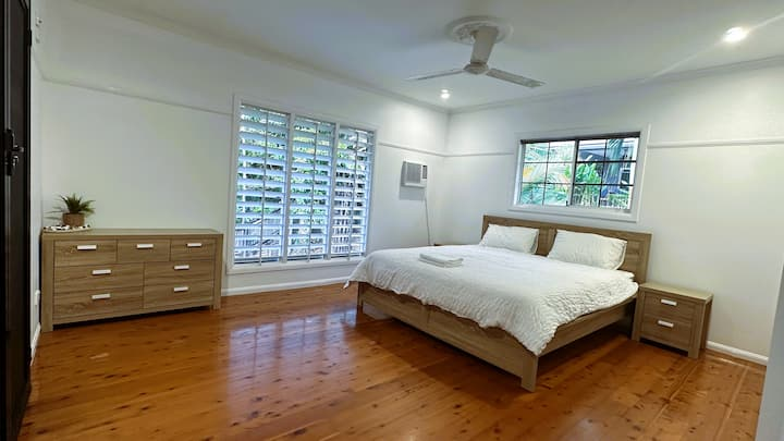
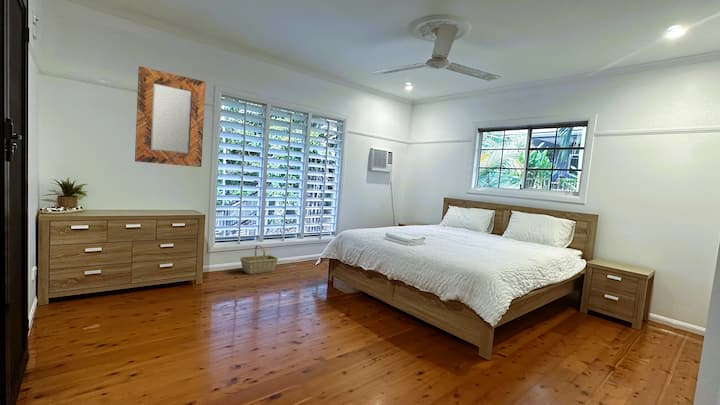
+ home mirror [134,65,206,168]
+ basket [239,245,279,275]
